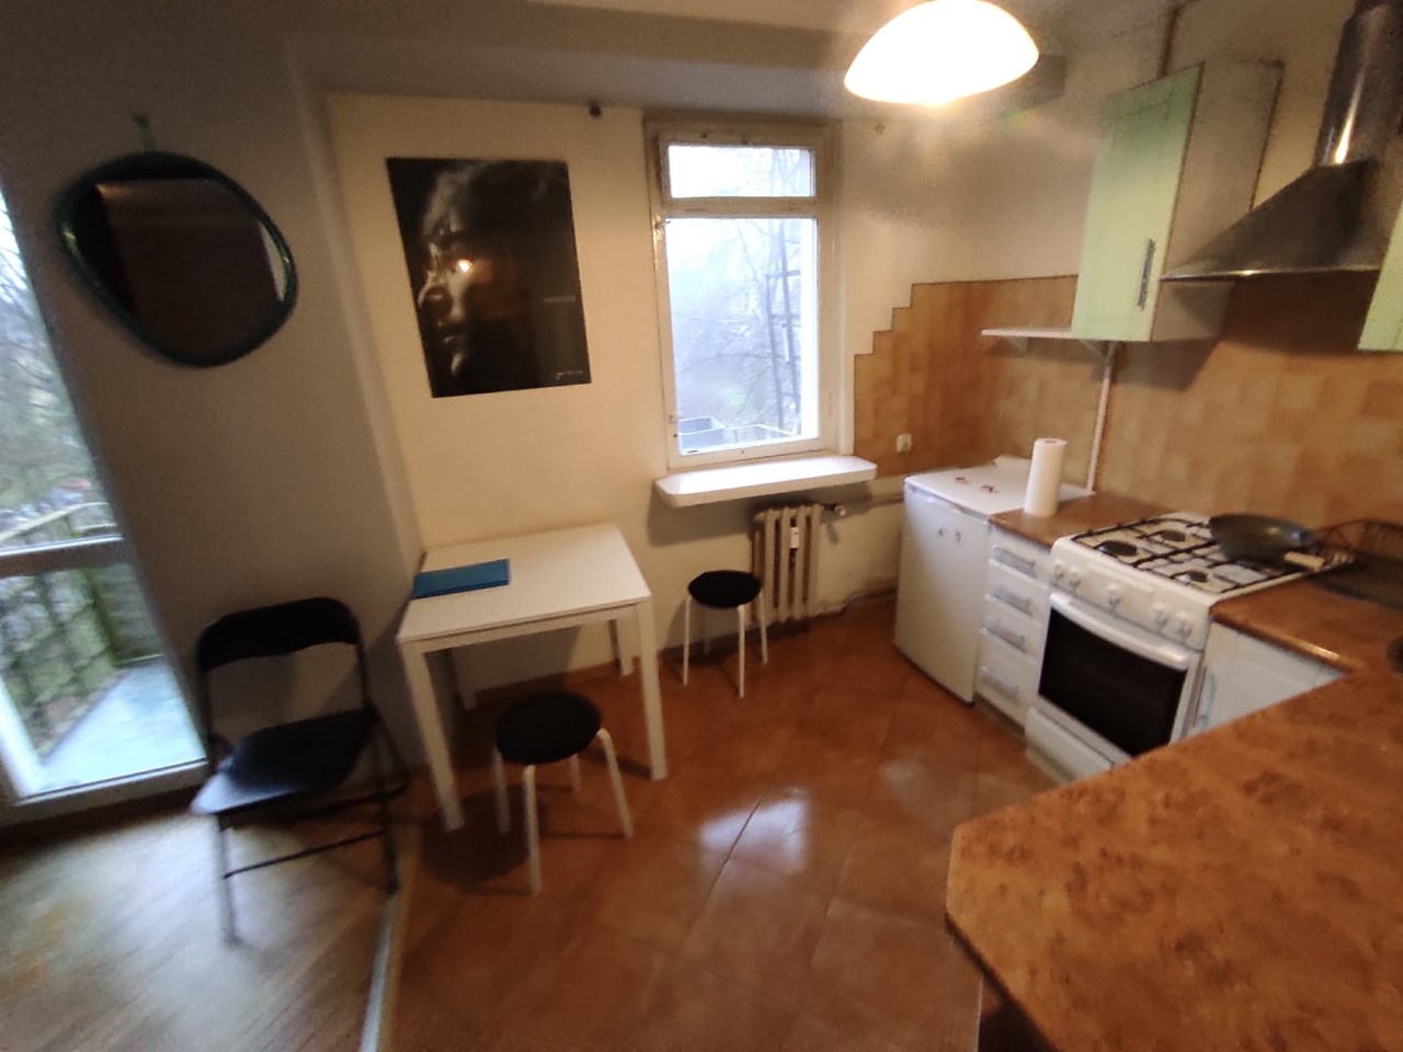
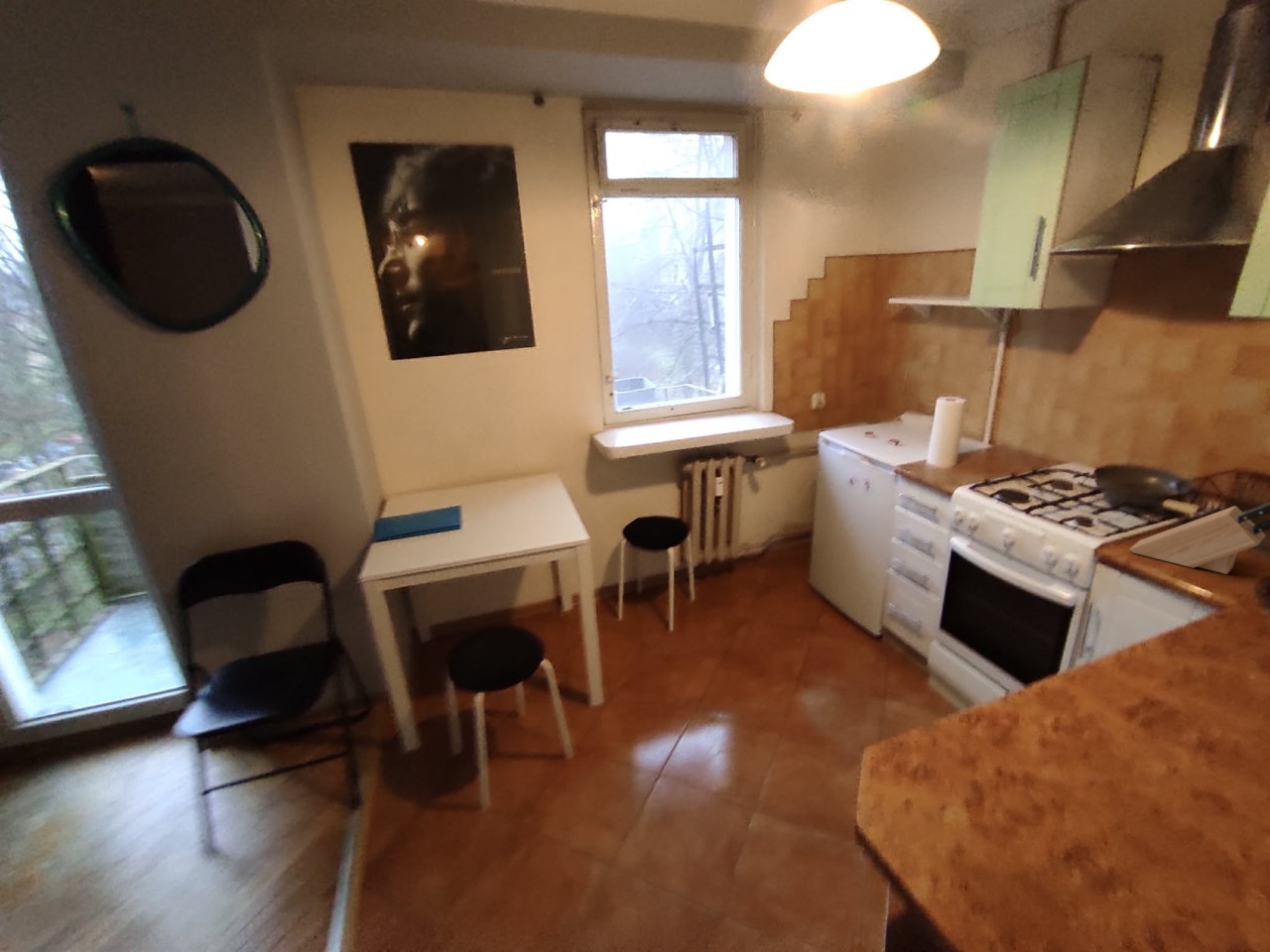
+ knife block [1128,502,1270,575]
